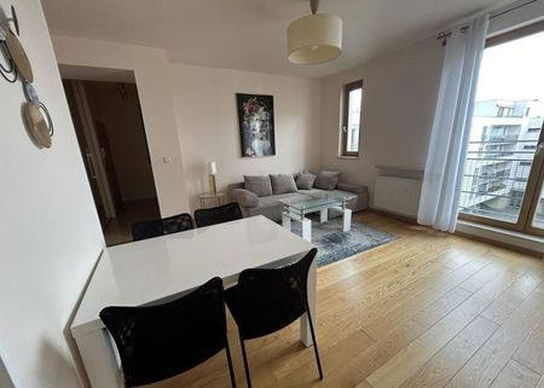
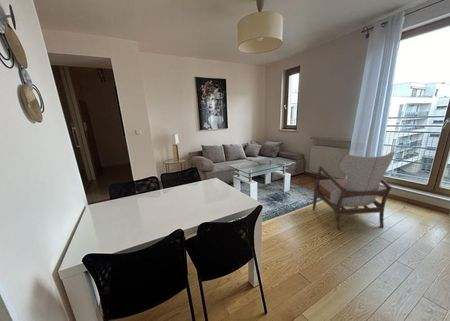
+ armchair [312,150,396,231]
